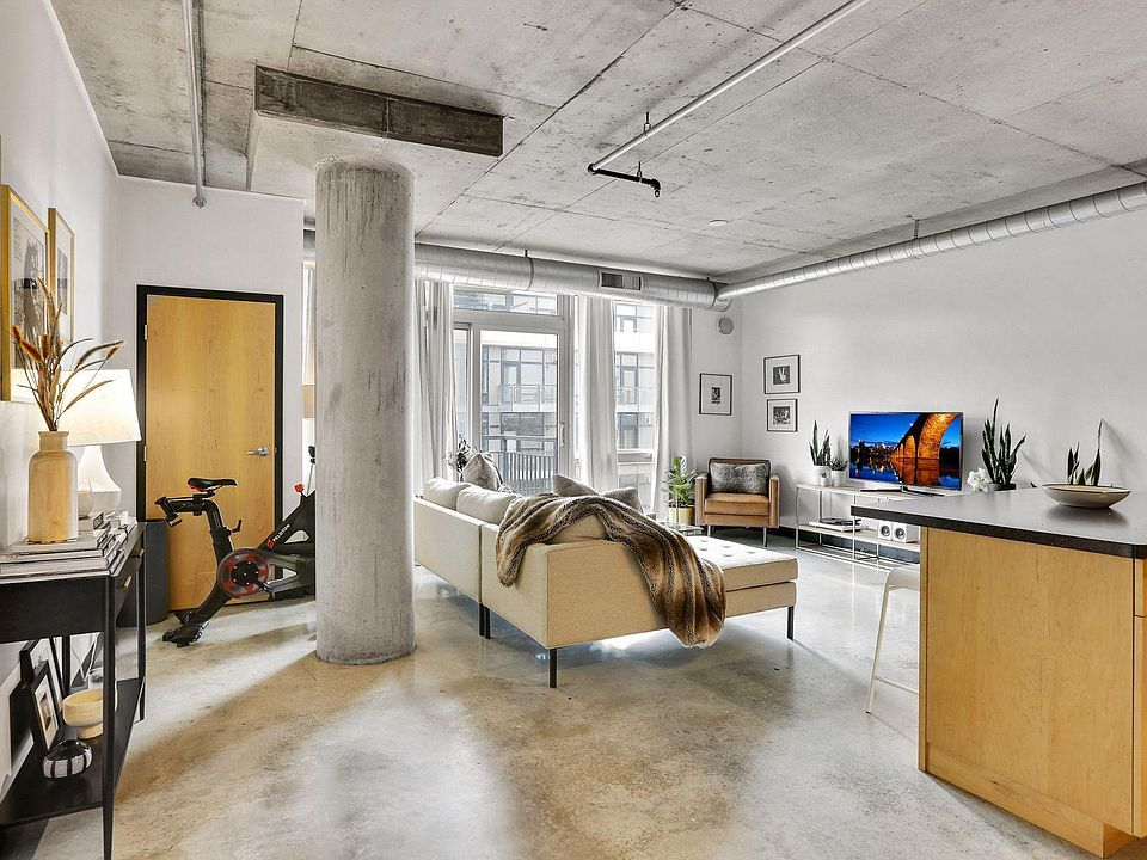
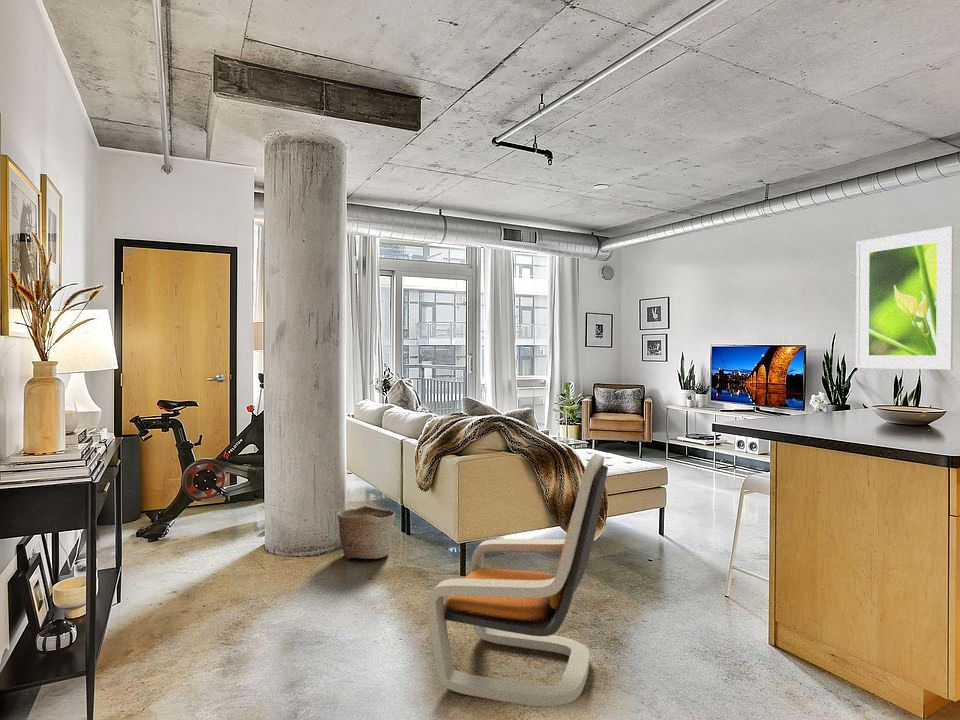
+ basket [336,505,396,560]
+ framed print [855,225,954,370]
+ lounge chair [426,452,609,707]
